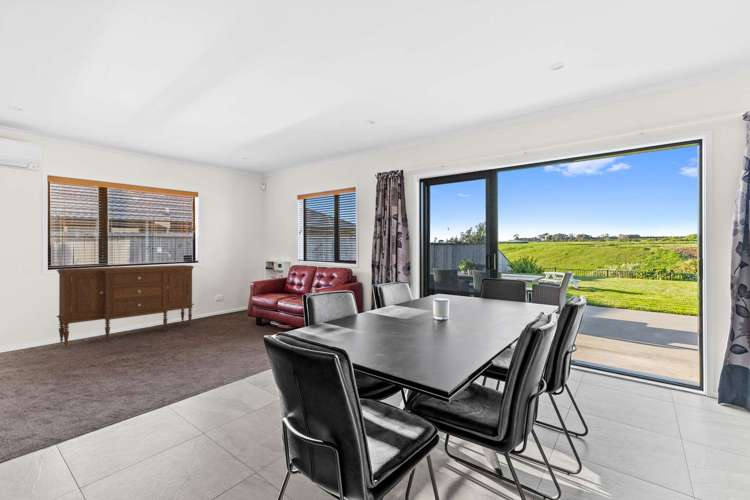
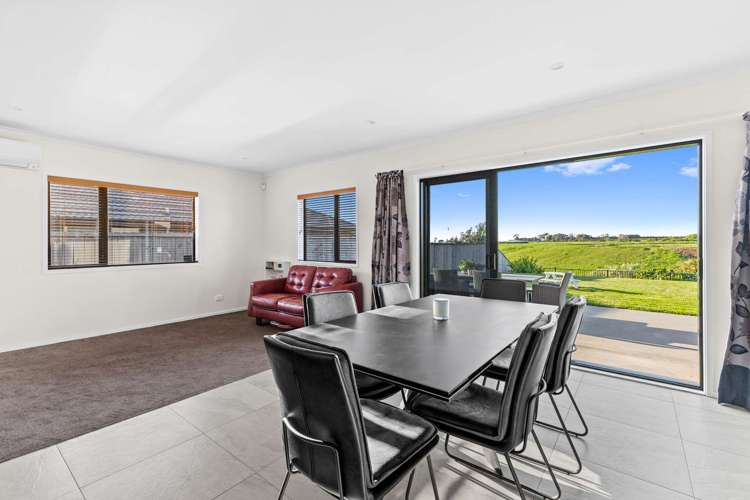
- sideboard [55,264,195,347]
